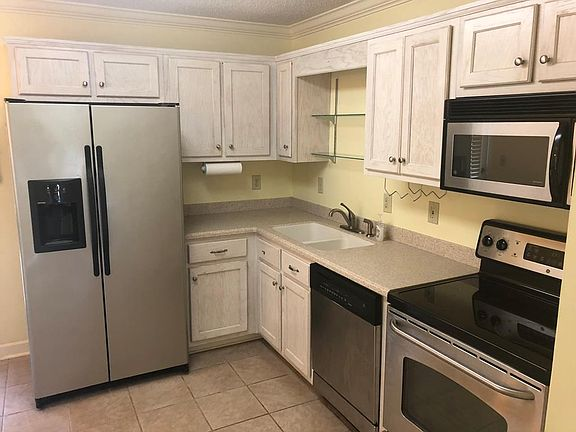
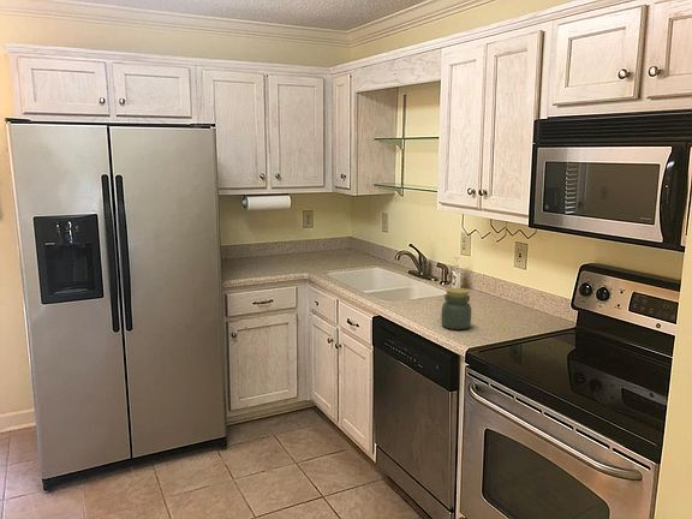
+ jar [440,287,472,330]
